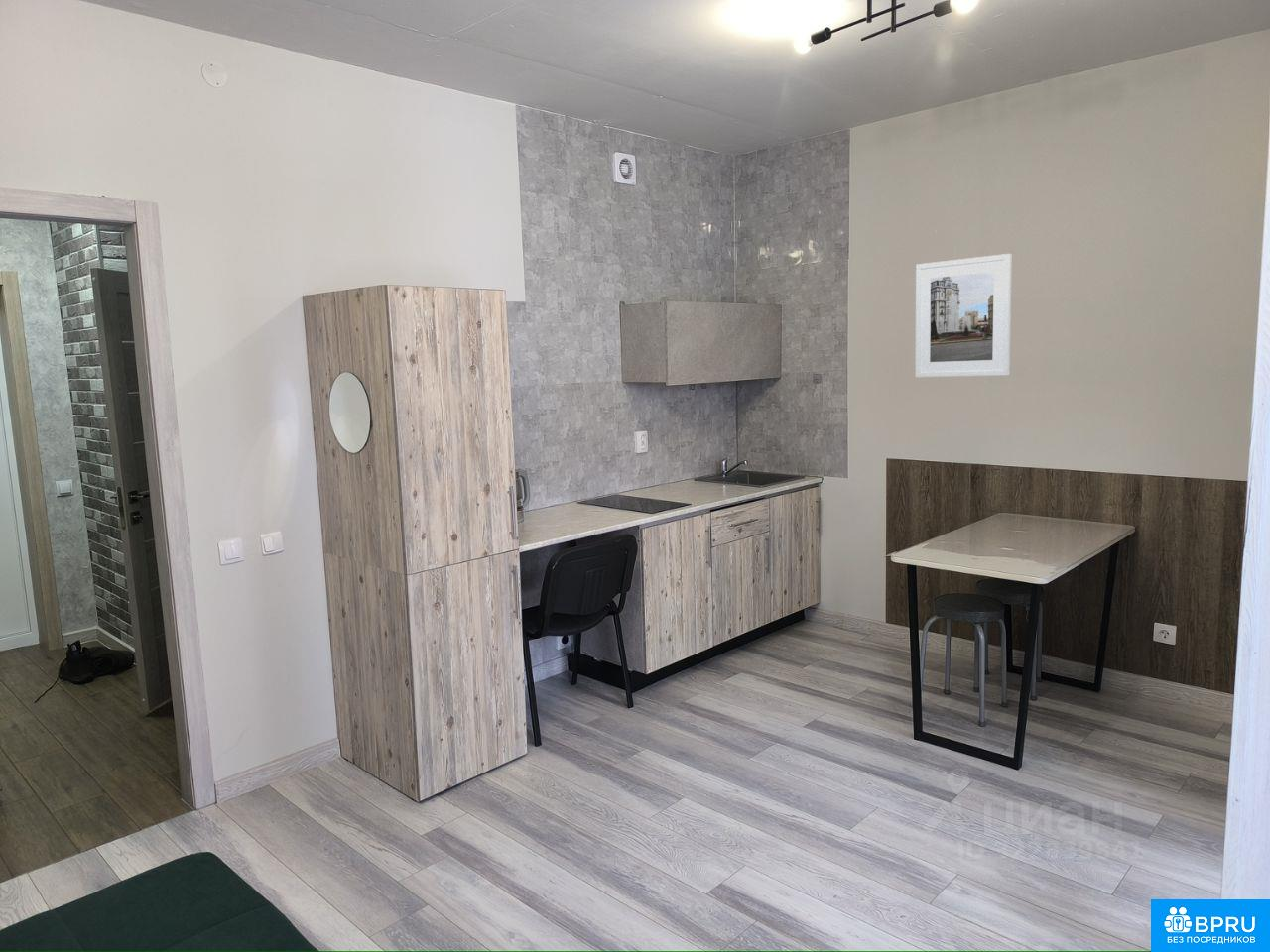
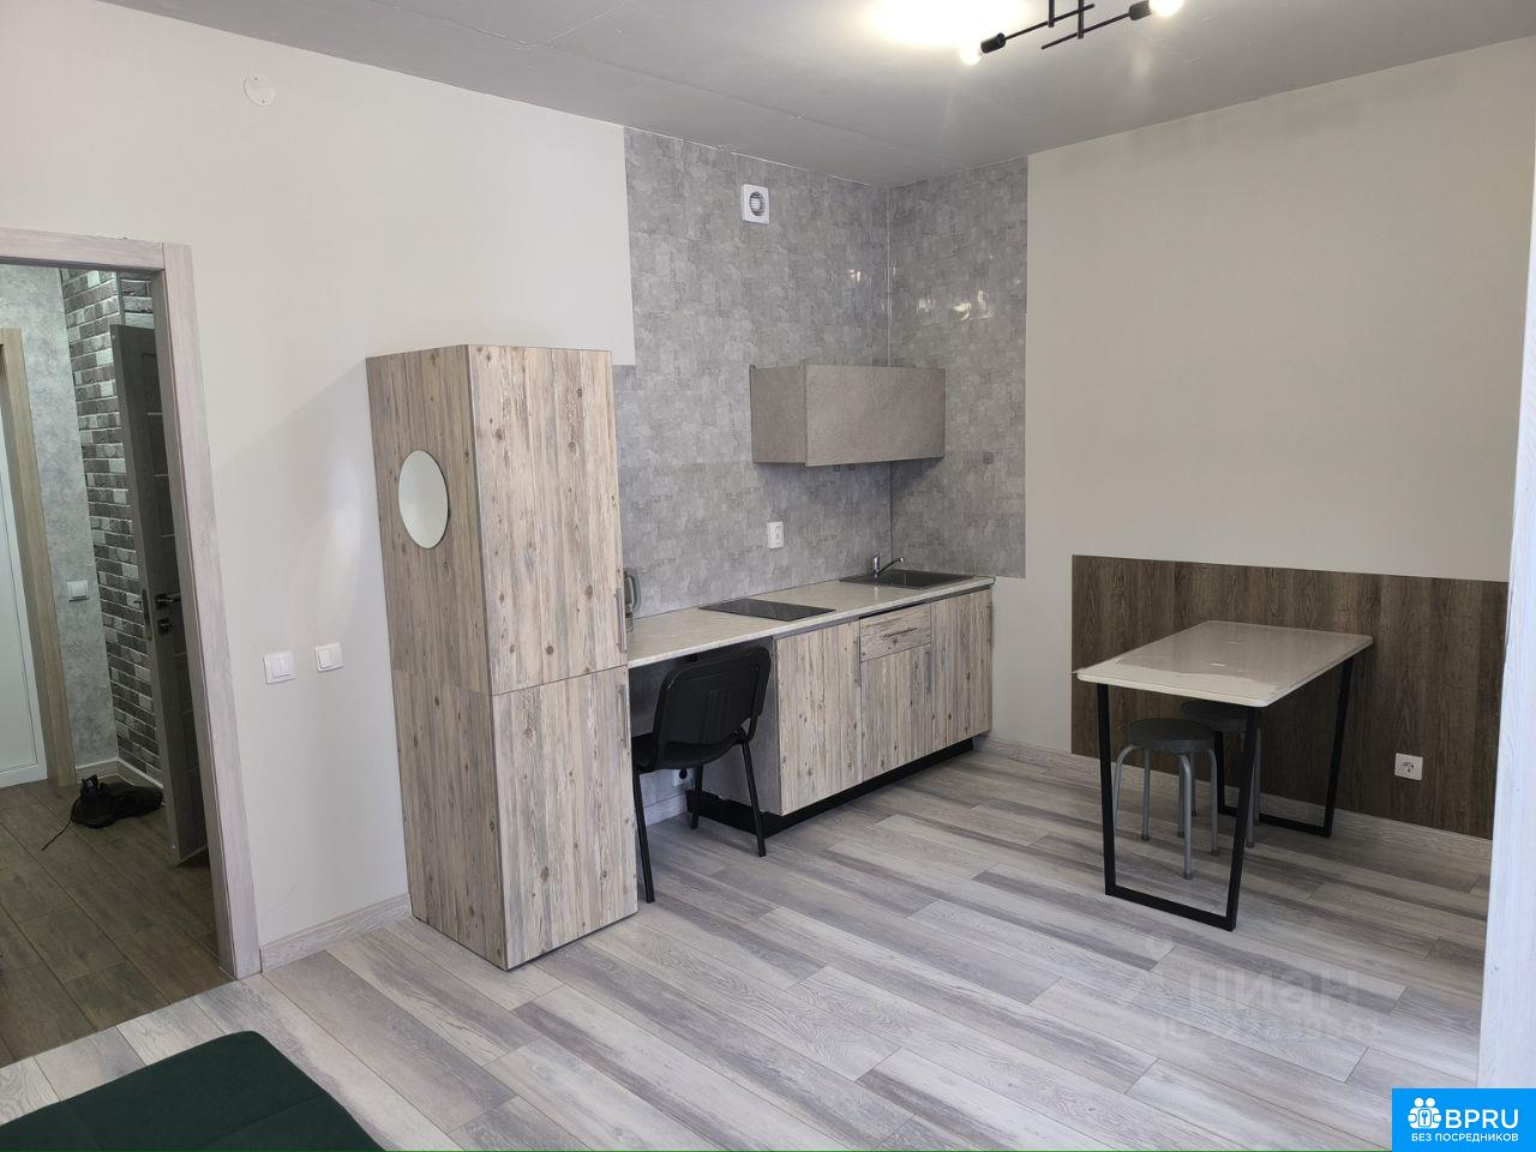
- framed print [915,253,1012,378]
